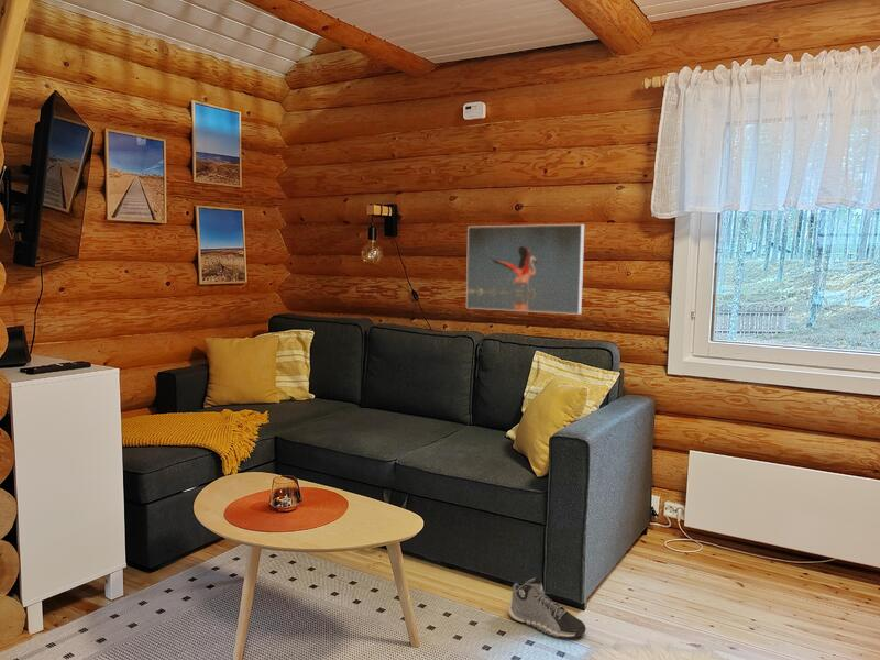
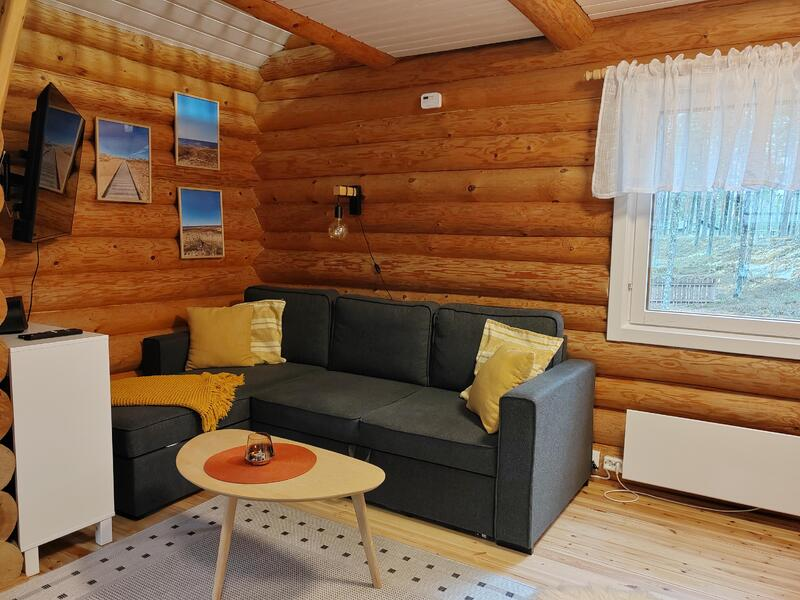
- sneaker [508,576,587,639]
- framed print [465,223,585,316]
